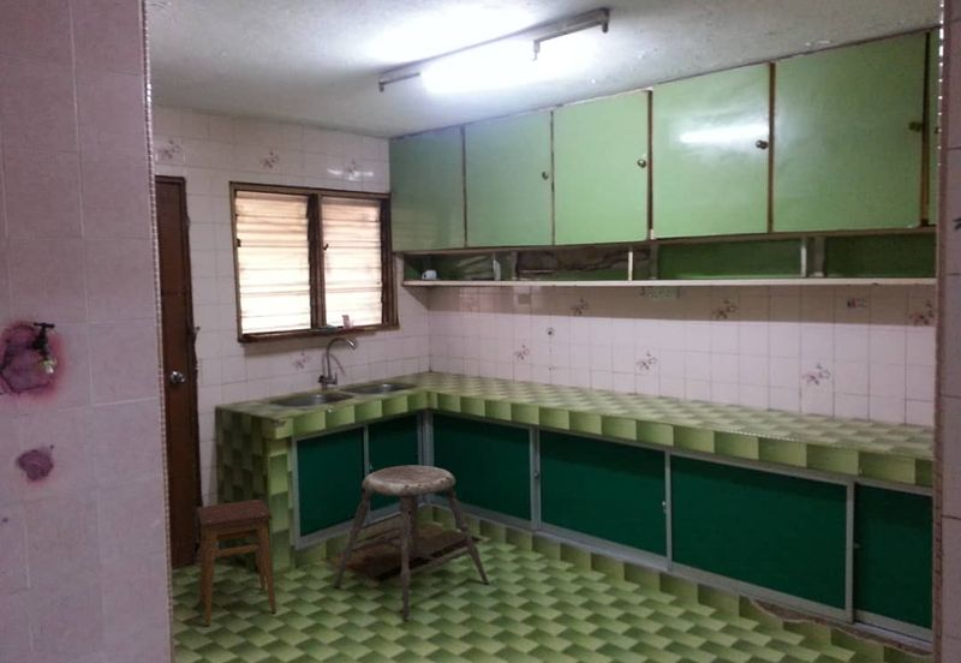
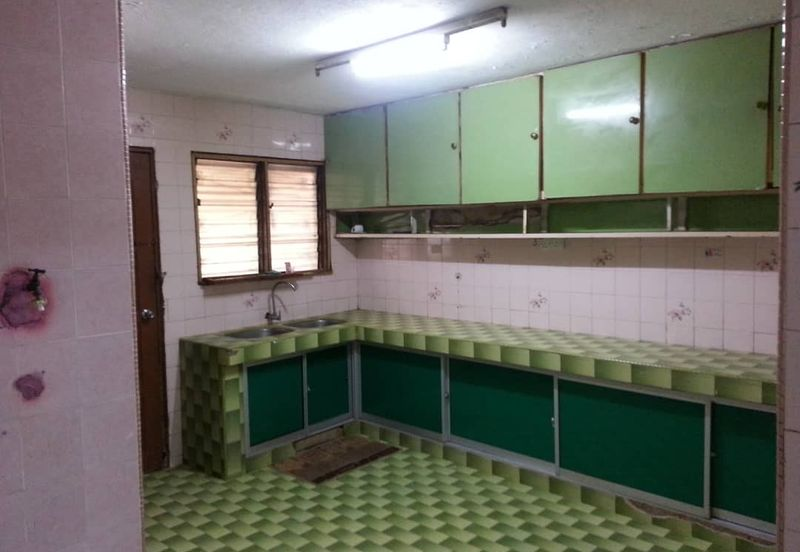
- stool [196,498,277,627]
- stool [333,465,490,620]
